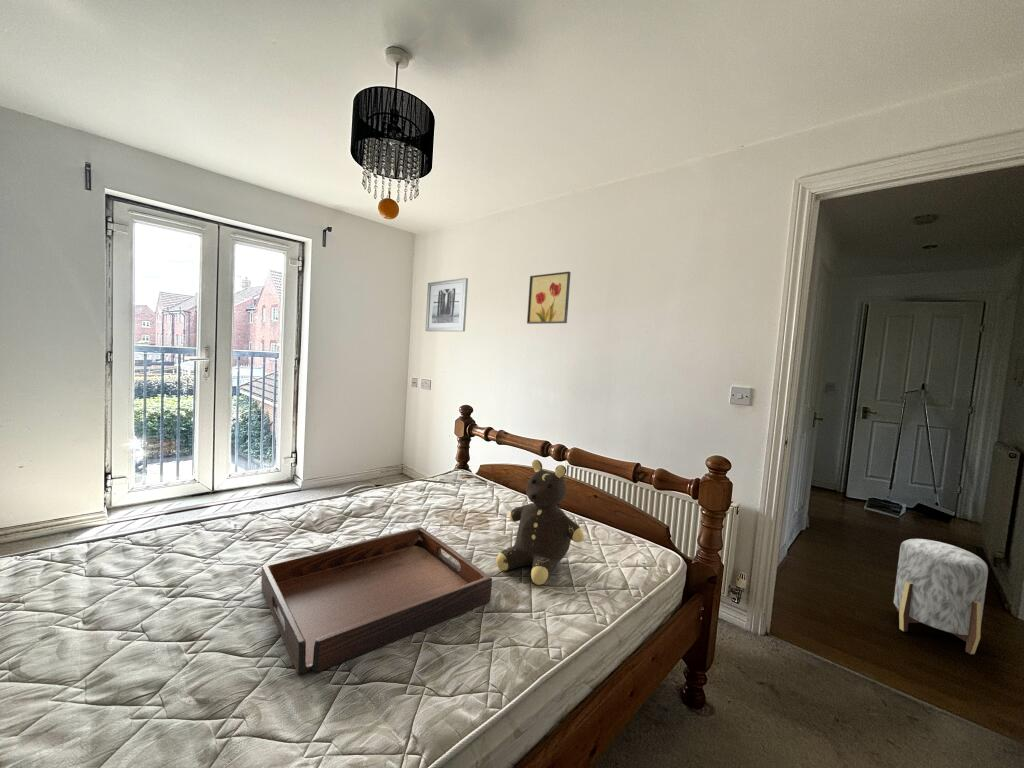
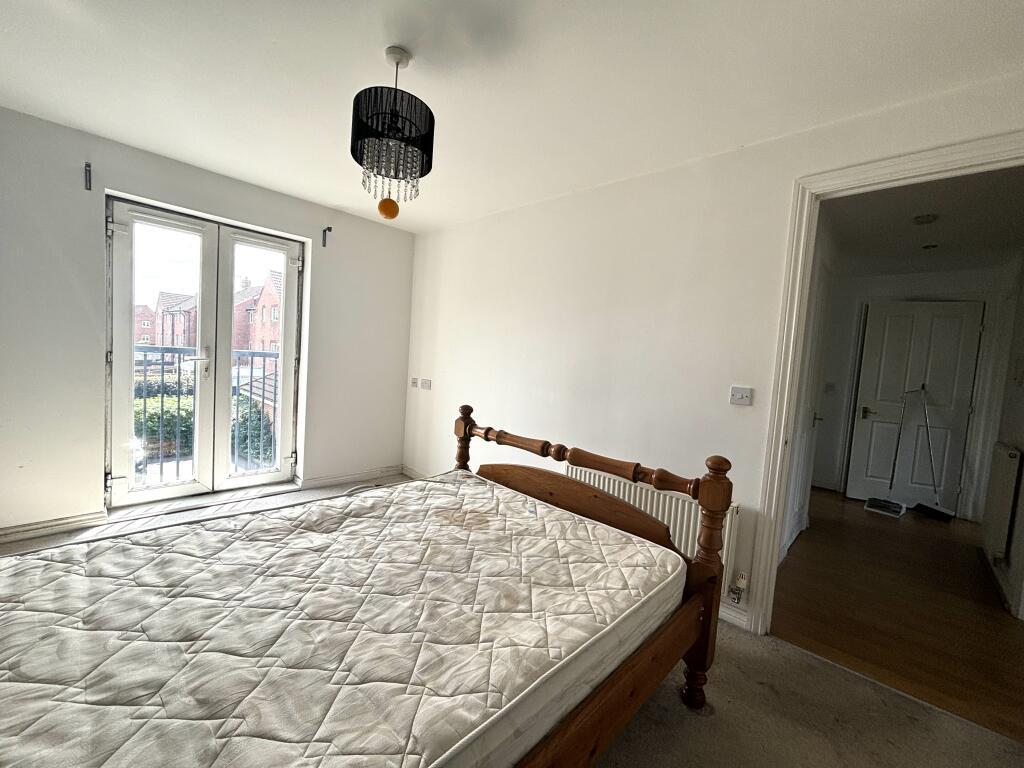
- serving tray [260,526,493,675]
- stool [893,538,989,655]
- wall art [526,271,572,325]
- teddy bear [495,459,585,586]
- wall art [424,277,469,332]
